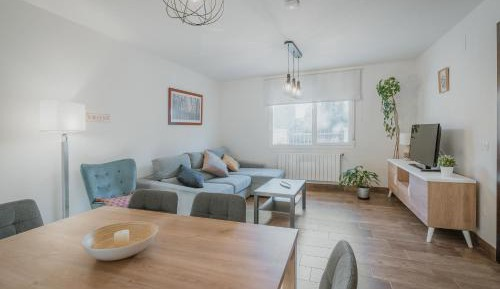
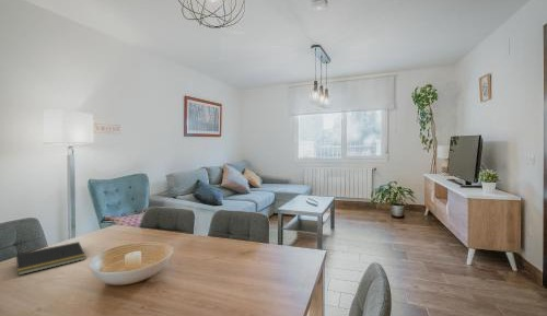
+ notepad [13,241,86,277]
